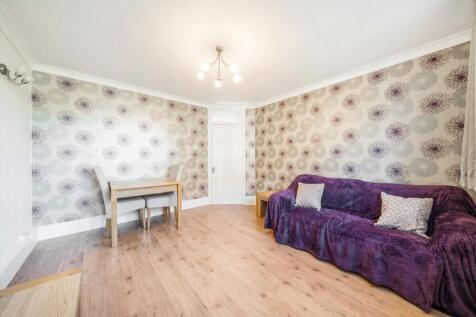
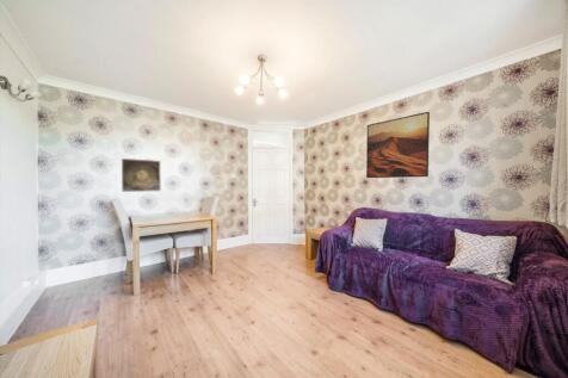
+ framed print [121,157,162,193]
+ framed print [365,111,431,179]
